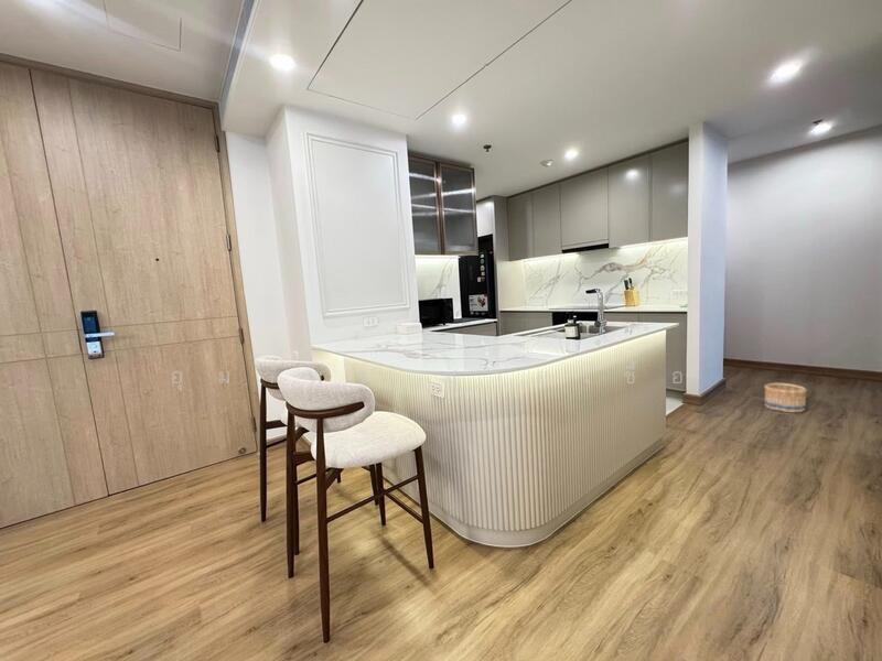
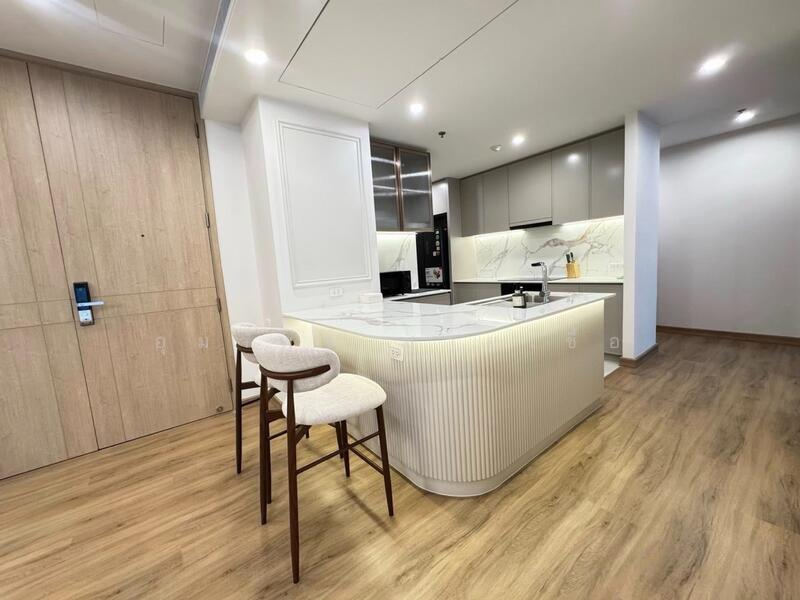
- basket [763,382,808,413]
